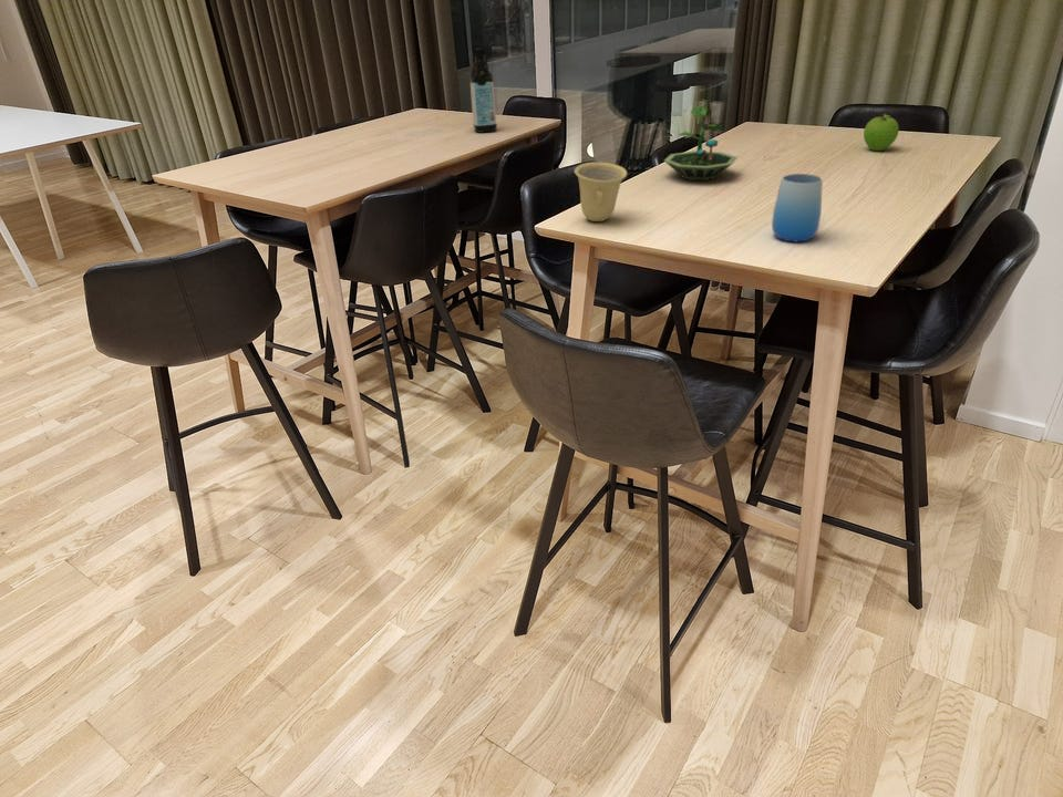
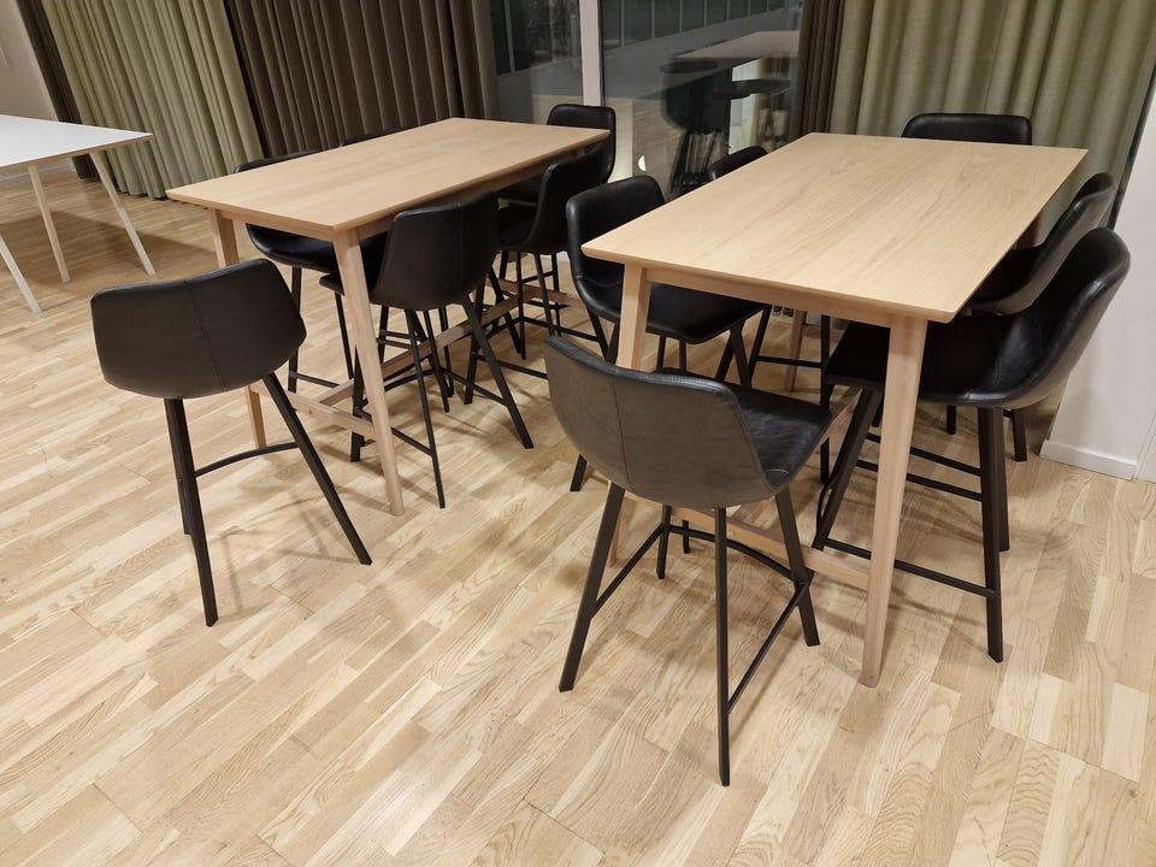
- terrarium [663,101,739,182]
- fruit [863,112,900,152]
- water bottle [468,46,498,134]
- cup [771,173,824,242]
- cup [574,162,628,222]
